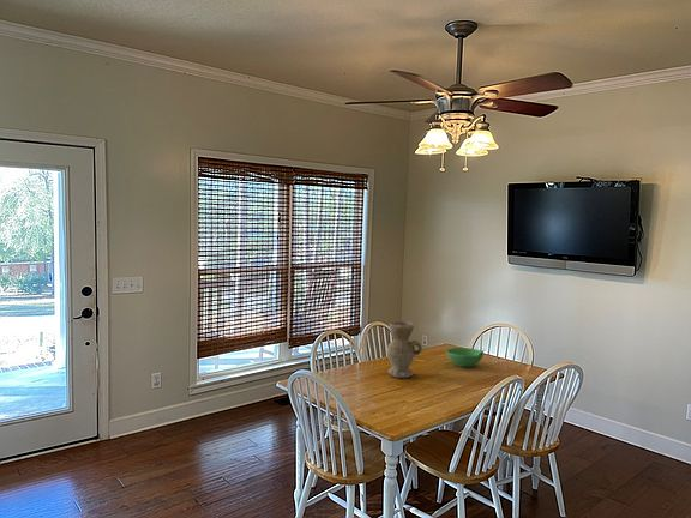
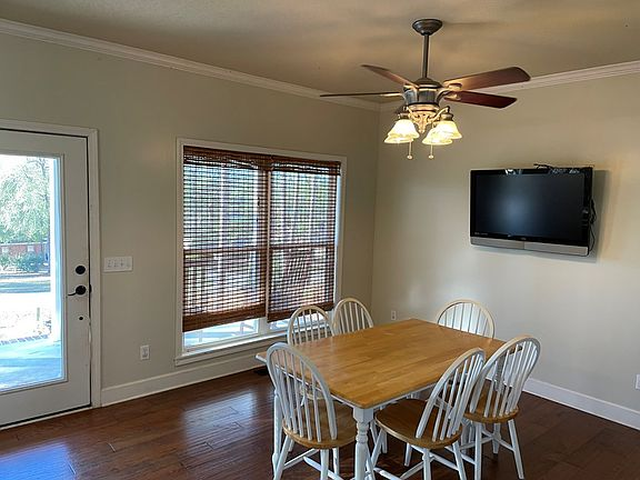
- bowl [446,347,485,368]
- vase [385,320,423,379]
